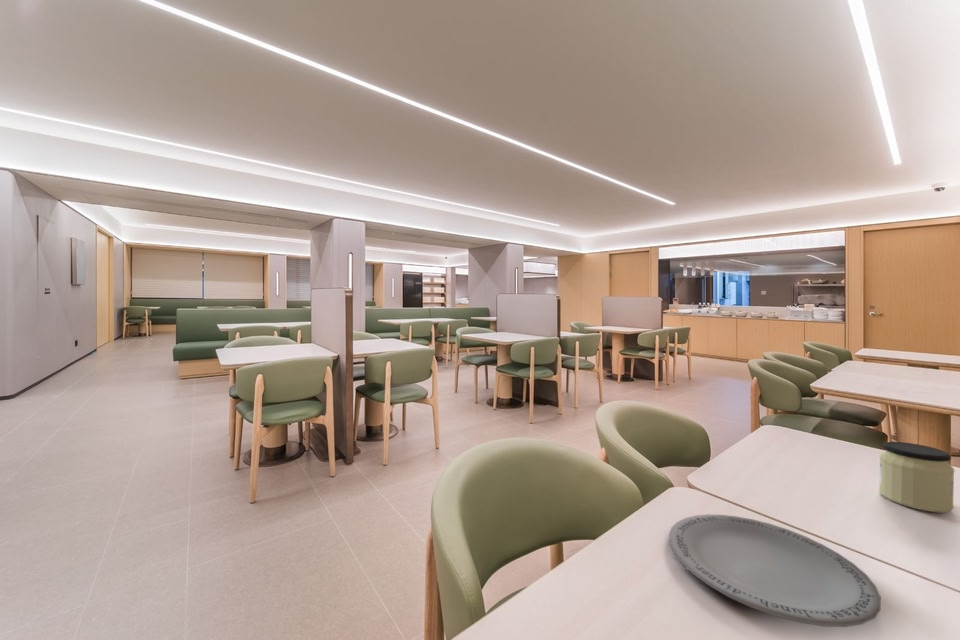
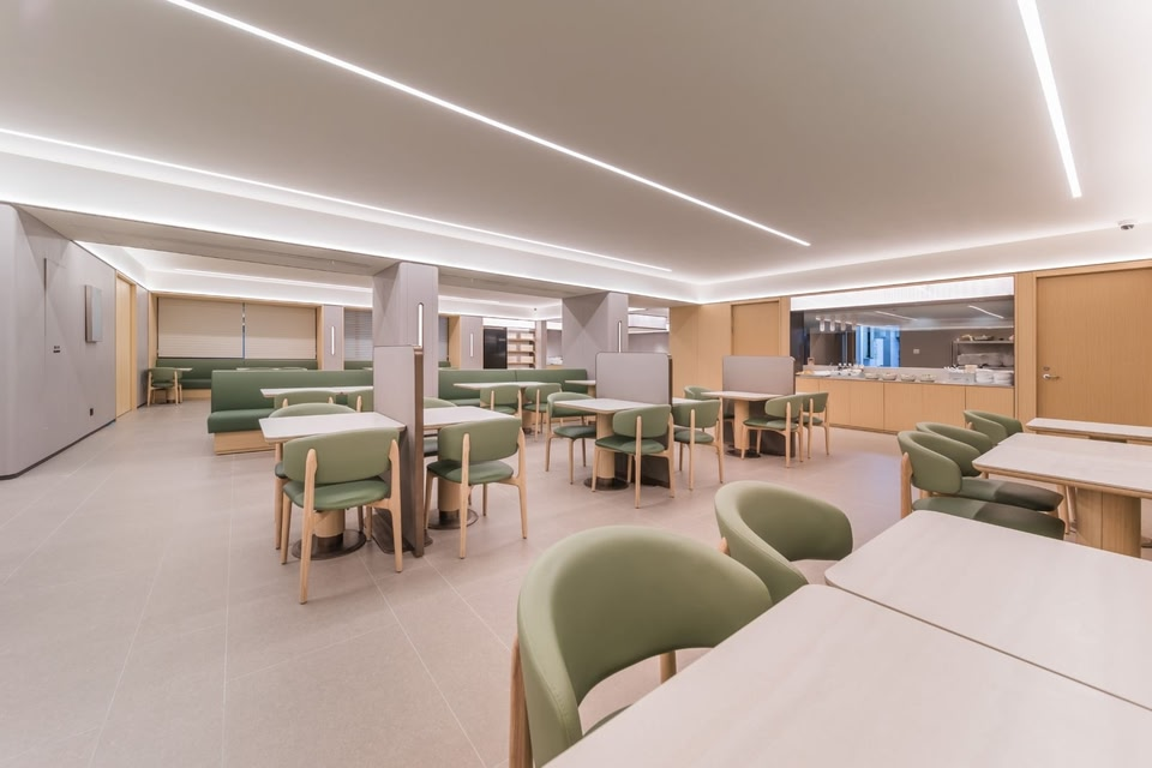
- plate [668,514,882,628]
- jar [878,441,955,514]
